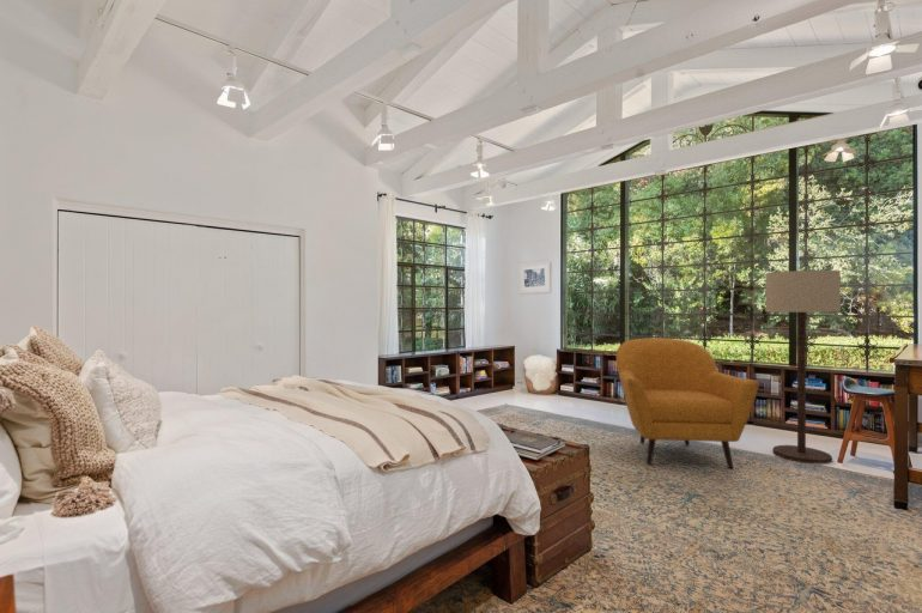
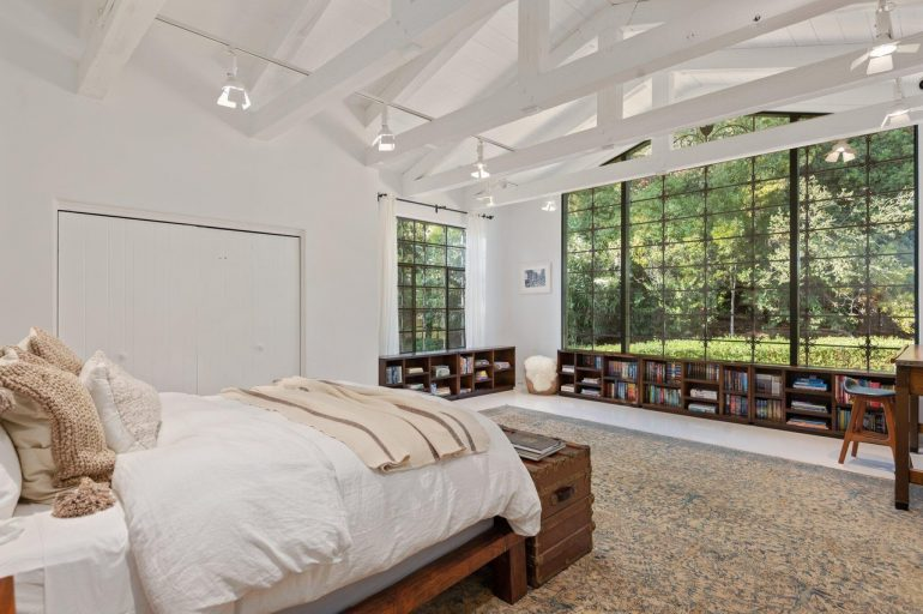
- armchair [615,336,760,469]
- floor lamp [764,269,842,465]
